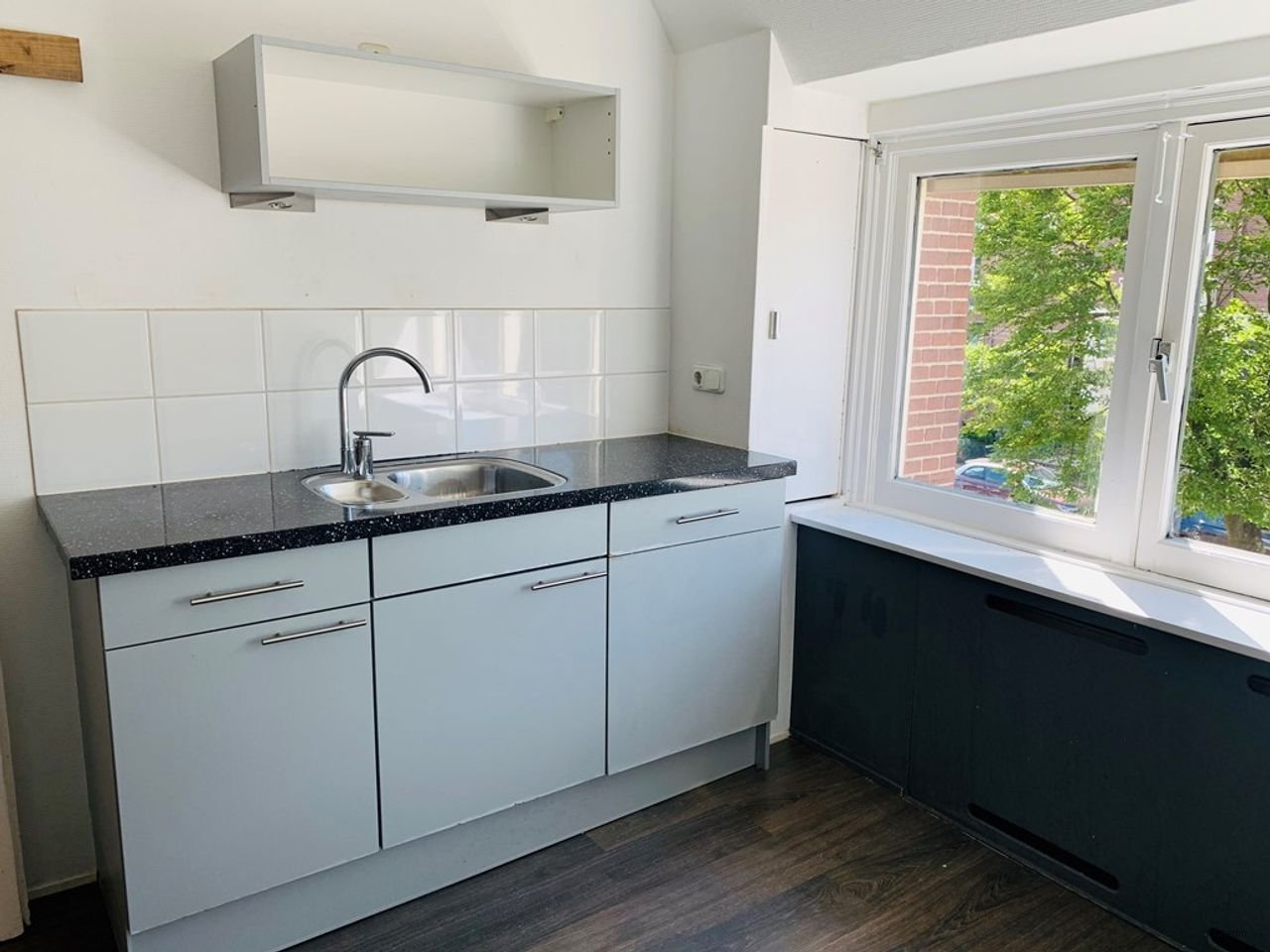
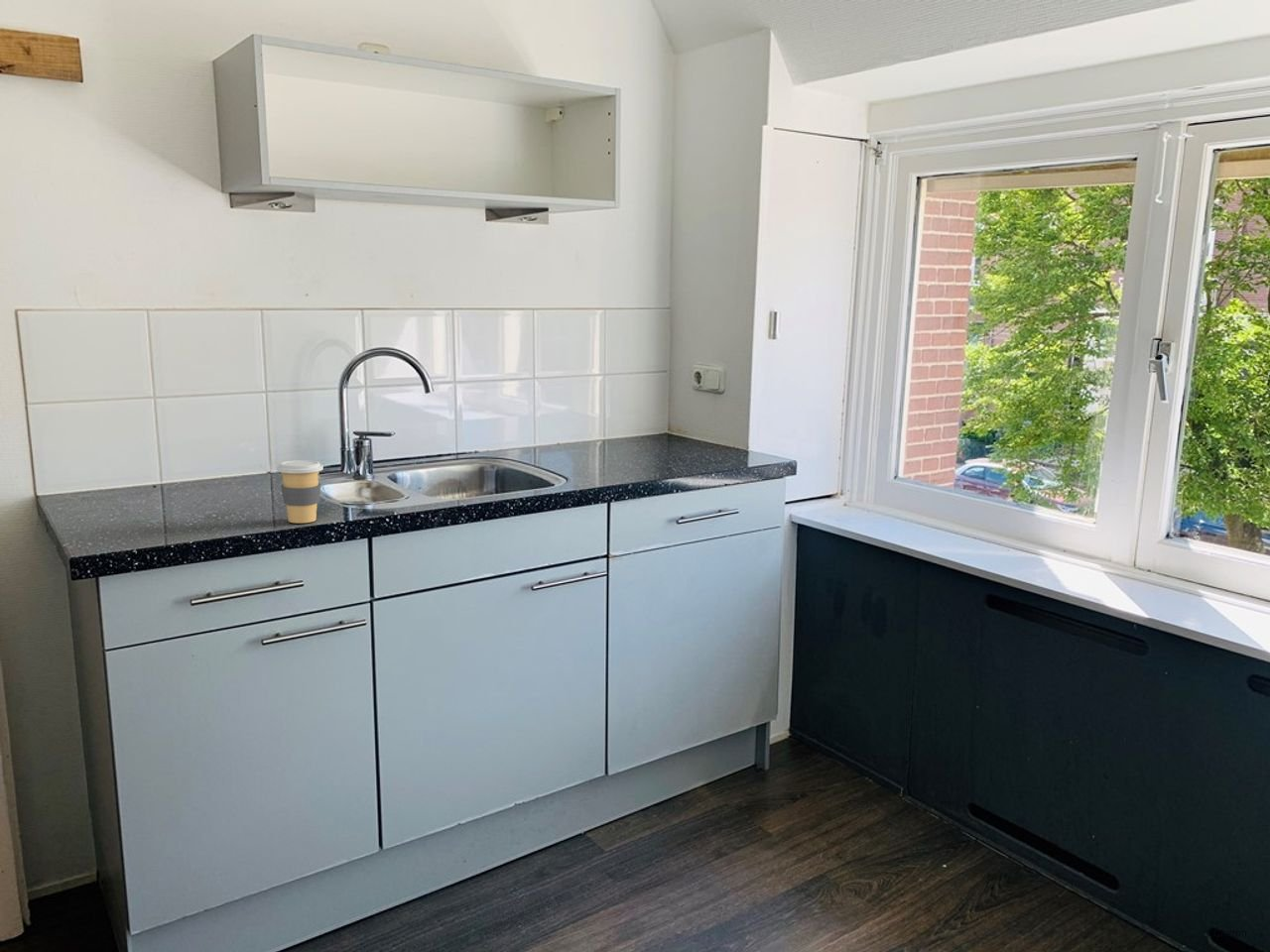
+ coffee cup [276,459,324,524]
